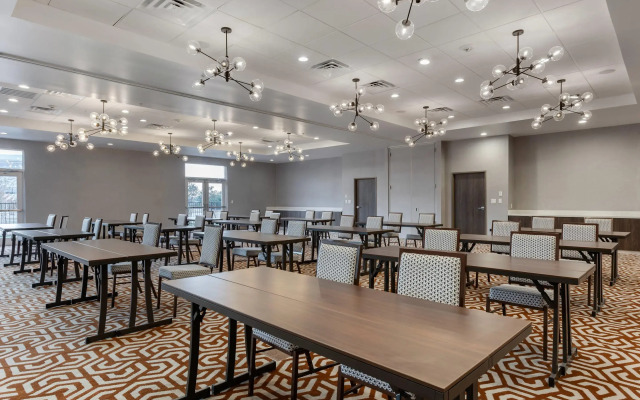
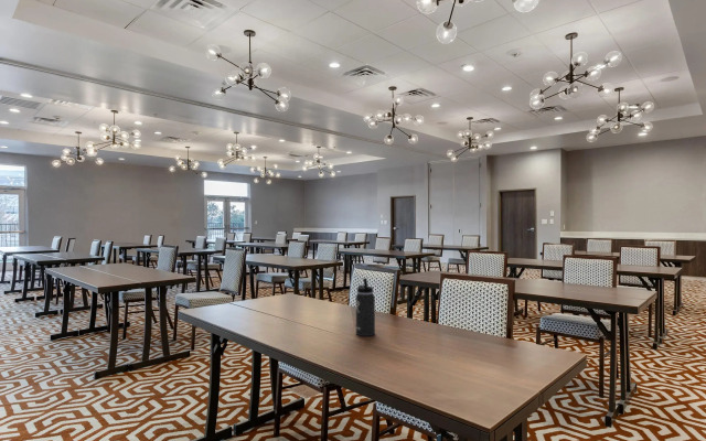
+ thermos bottle [354,277,376,337]
